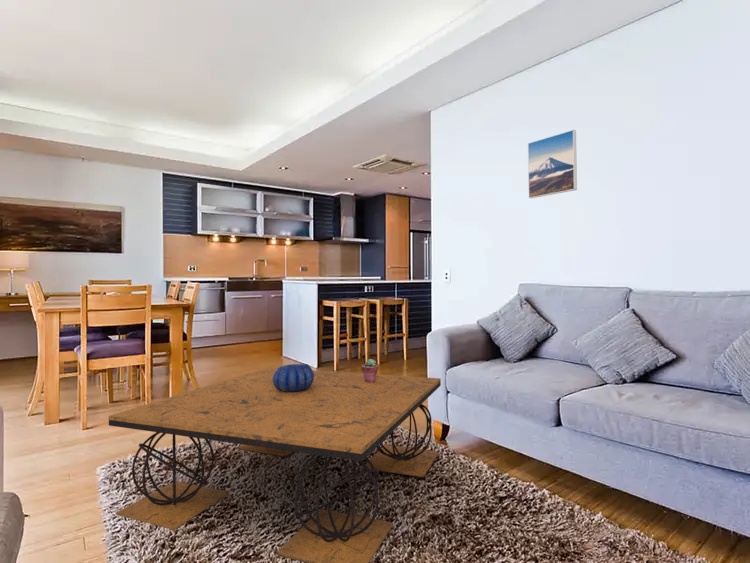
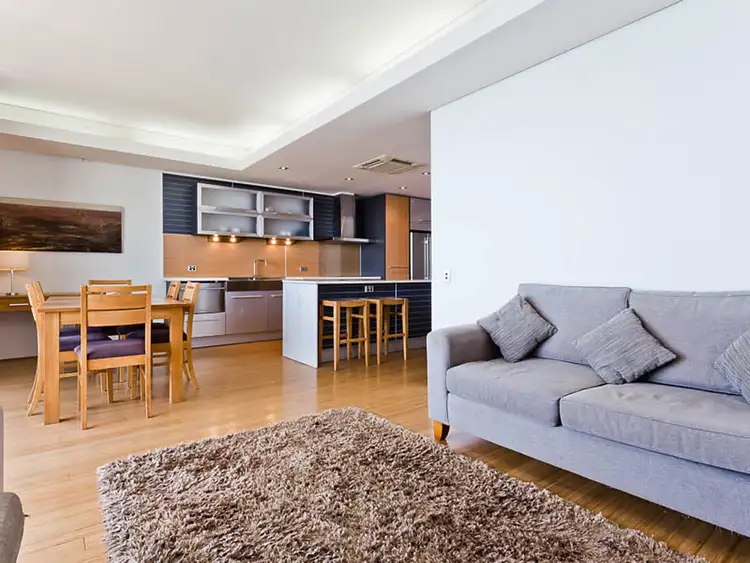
- decorative bowl [273,363,314,392]
- coffee table [108,367,442,563]
- potted succulent [361,358,379,382]
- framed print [527,129,578,199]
